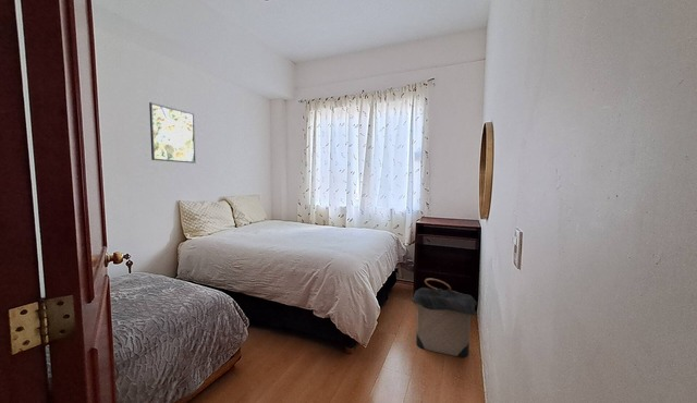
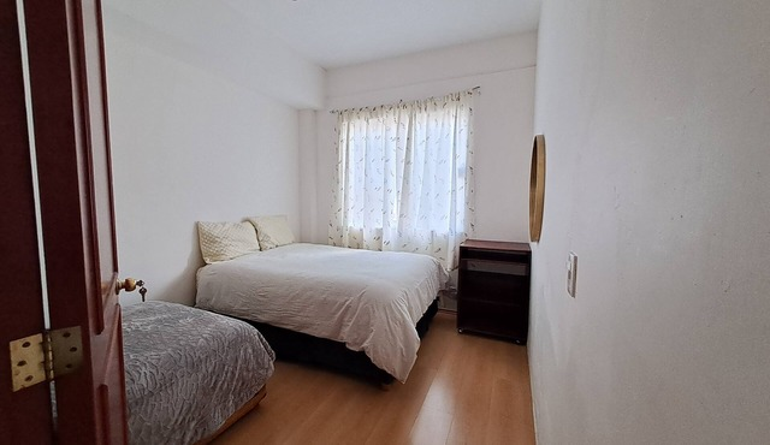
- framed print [148,101,197,164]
- laundry hamper [411,278,478,358]
